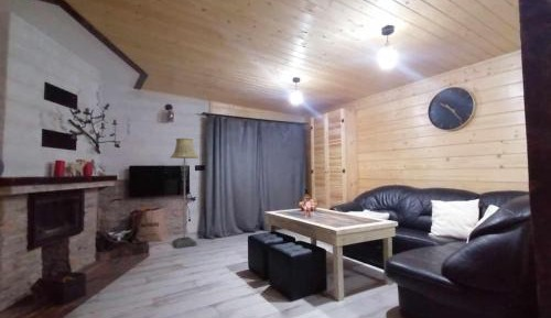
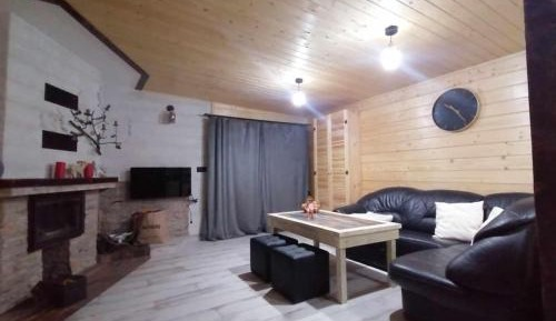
- floor lamp [170,138,199,250]
